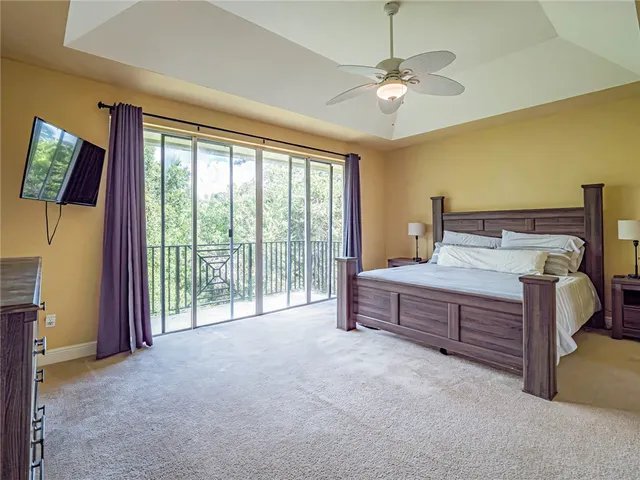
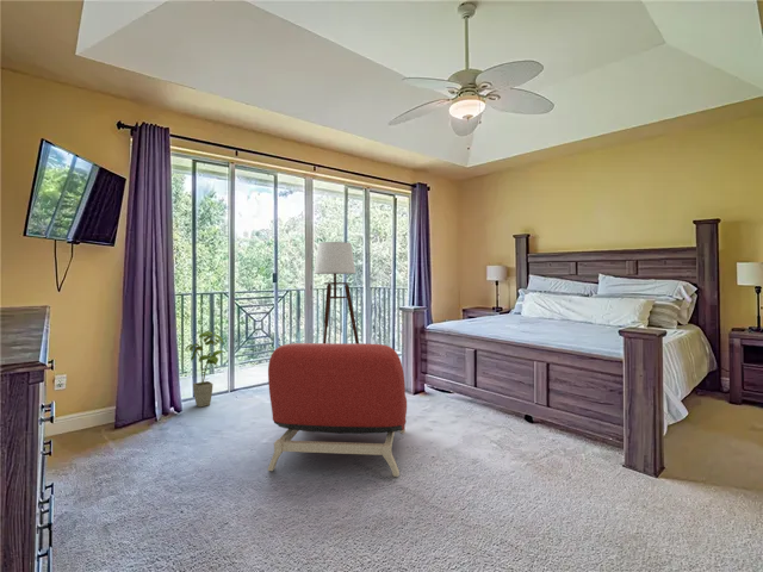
+ floor lamp [312,241,360,343]
+ house plant [184,330,227,408]
+ armchair [267,342,408,478]
